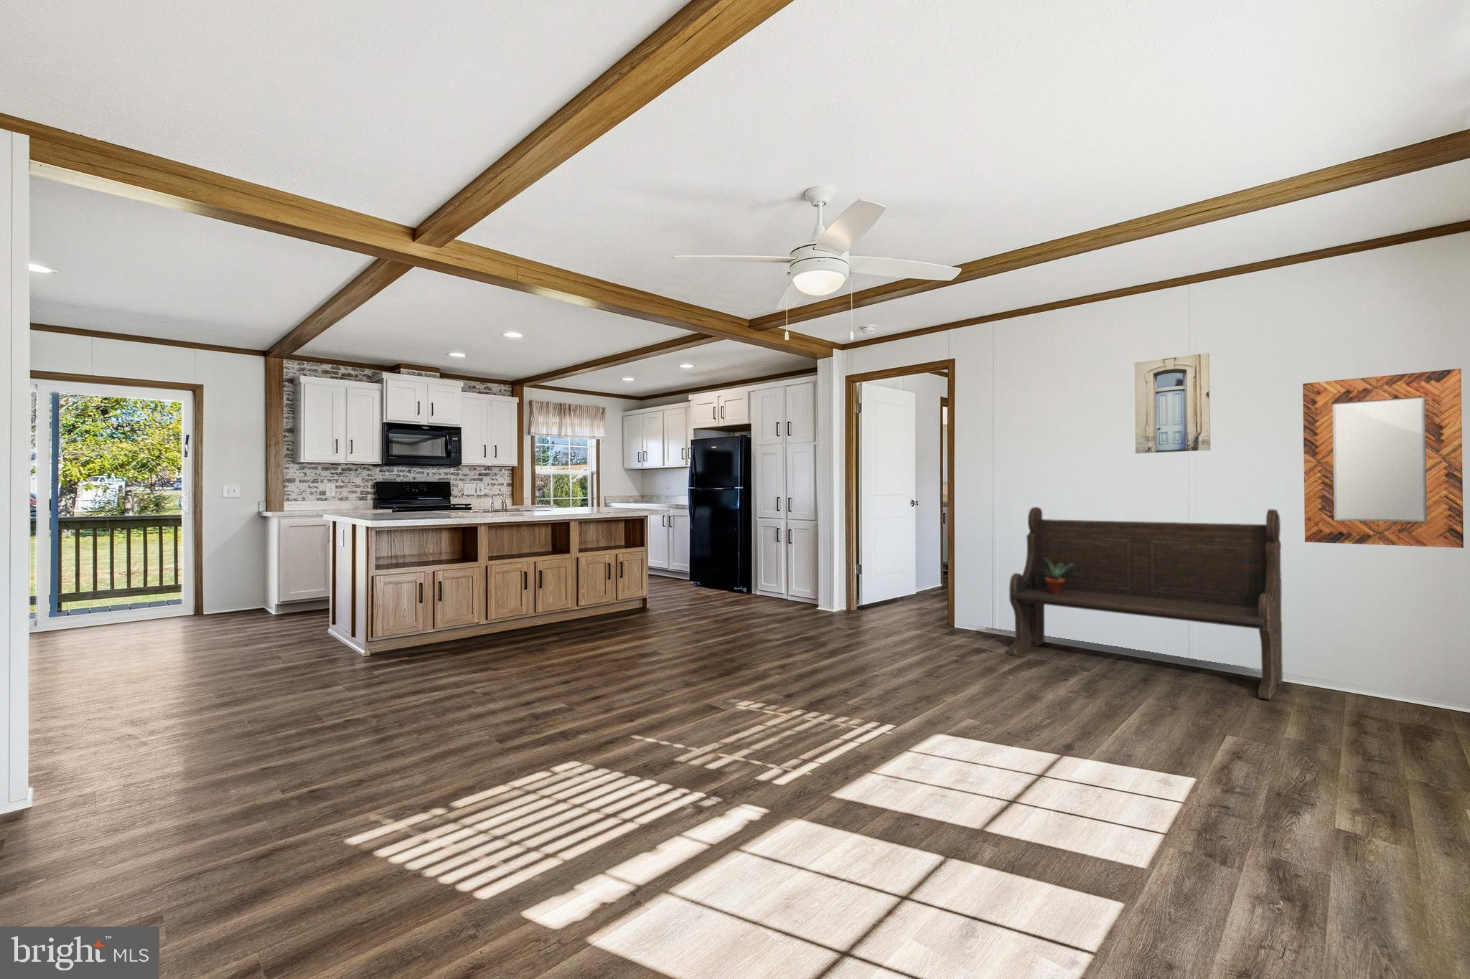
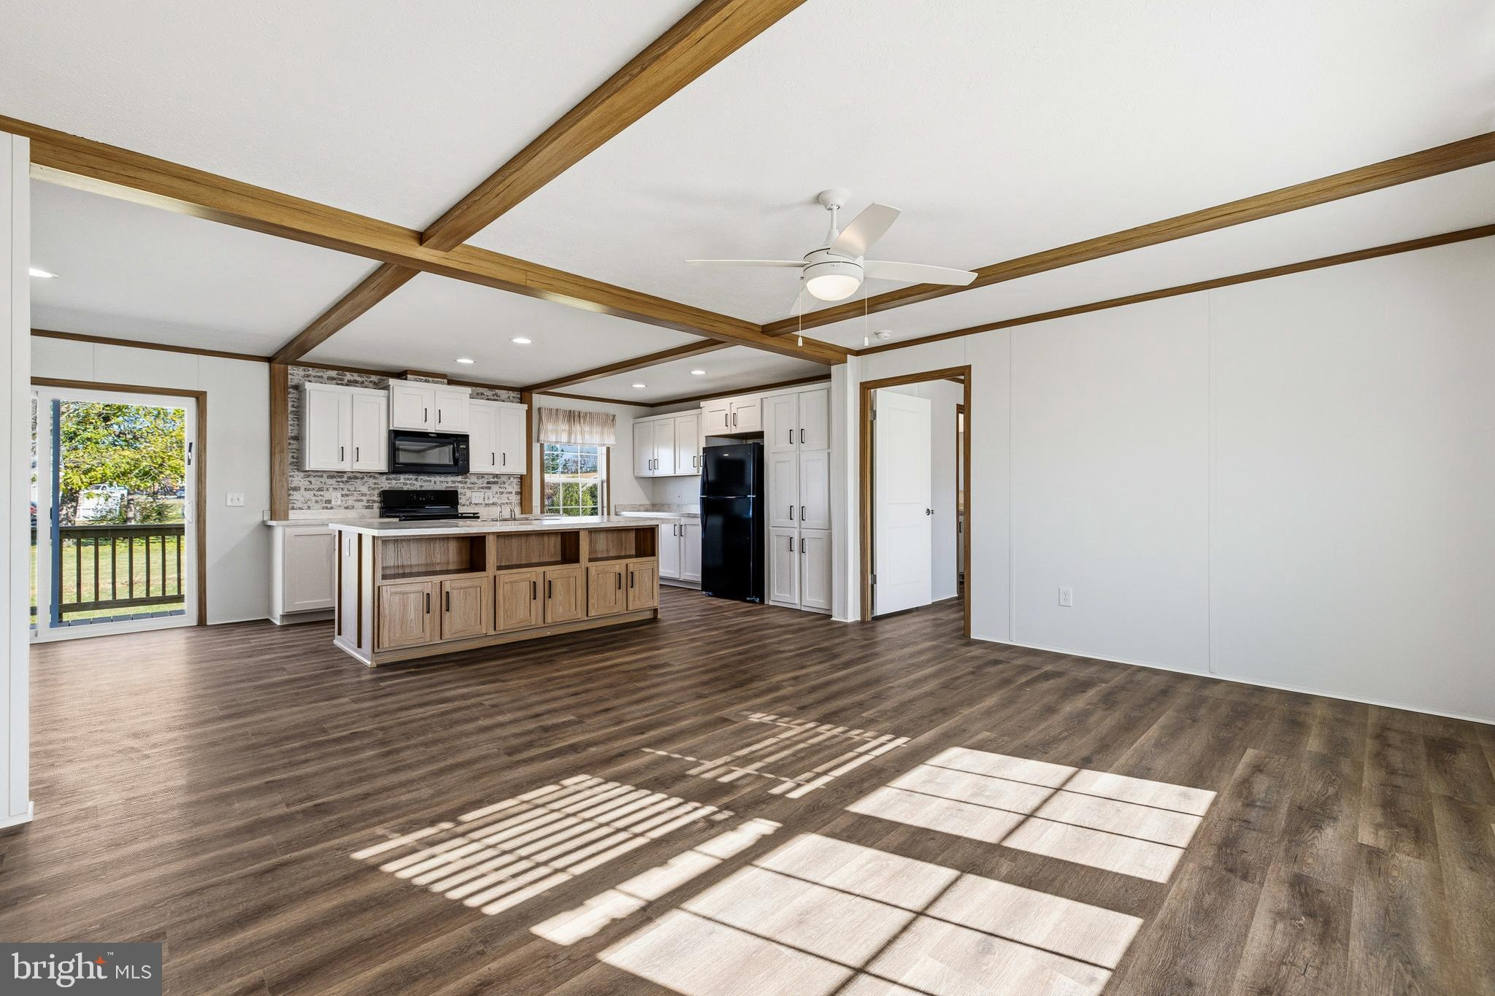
- bench [1008,506,1283,700]
- wall art [1134,352,1211,455]
- potted plant [1037,557,1080,594]
- home mirror [1302,368,1465,549]
